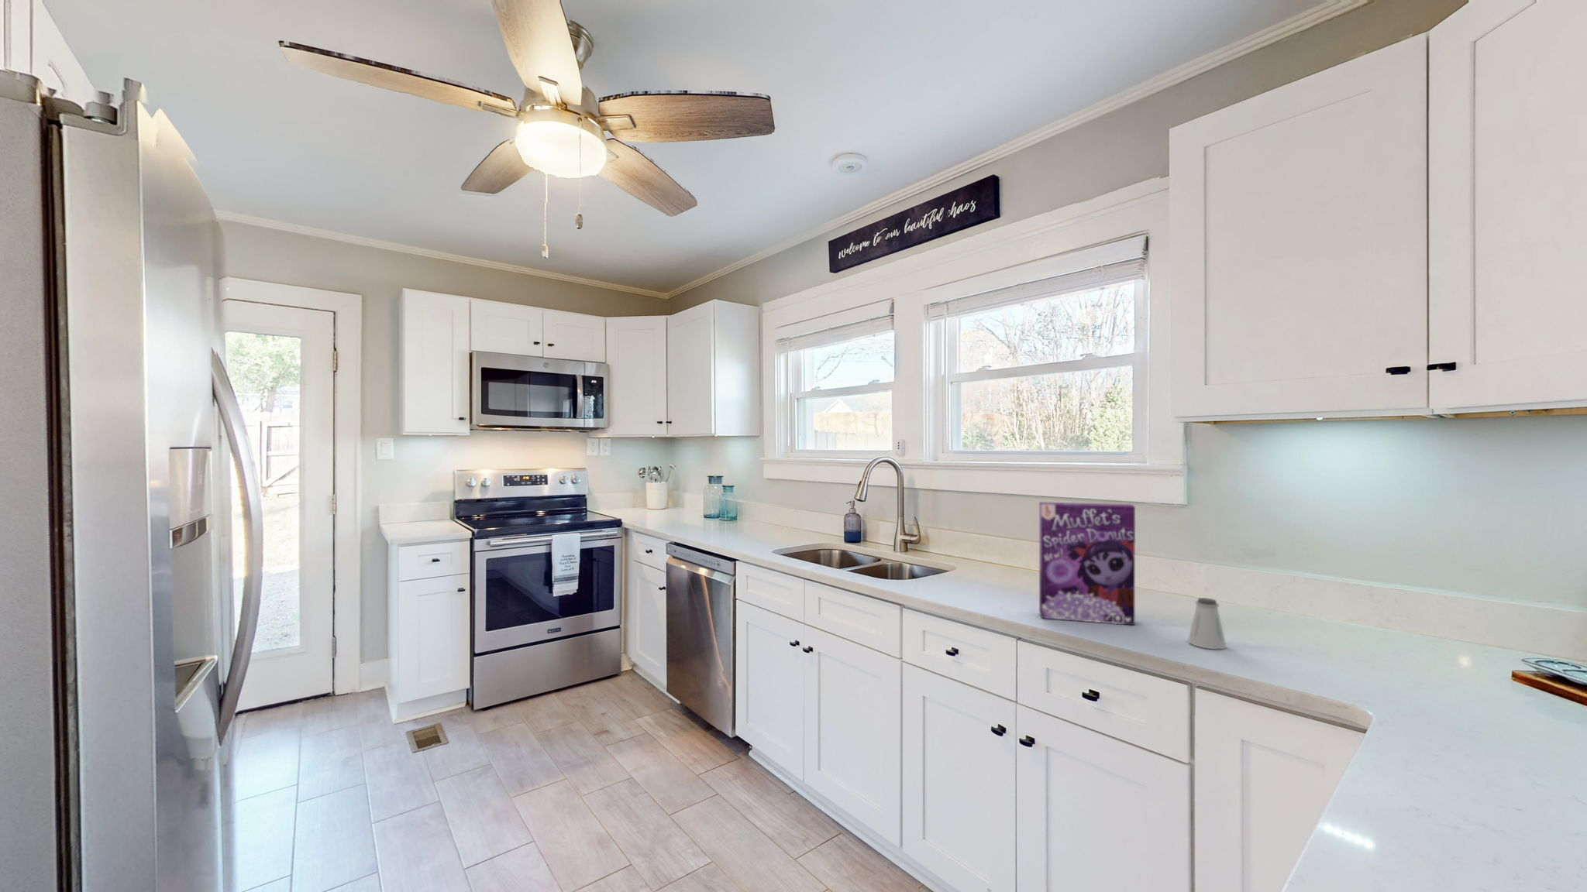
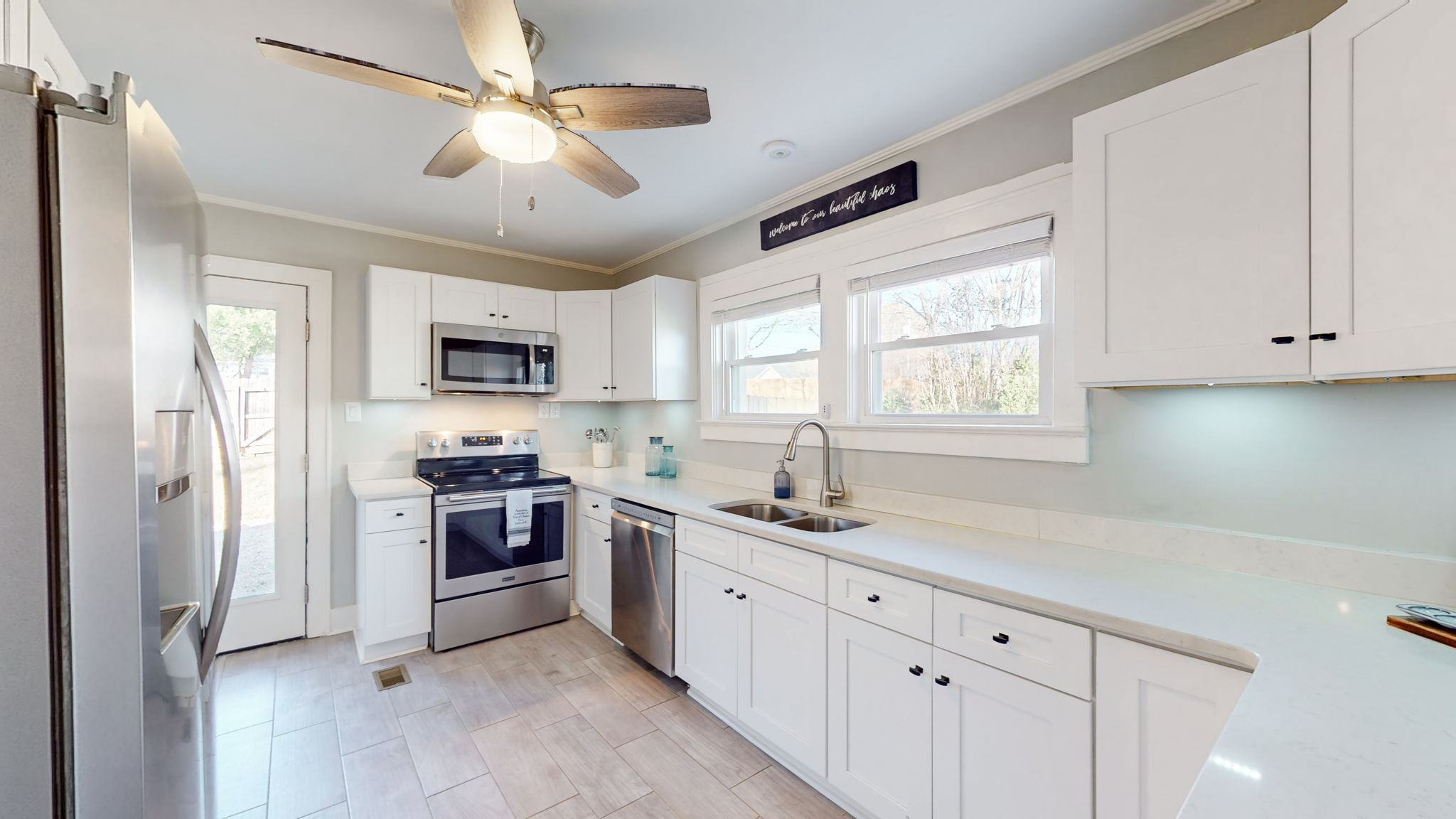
- saltshaker [1187,597,1227,649]
- cereal box [1039,501,1136,625]
